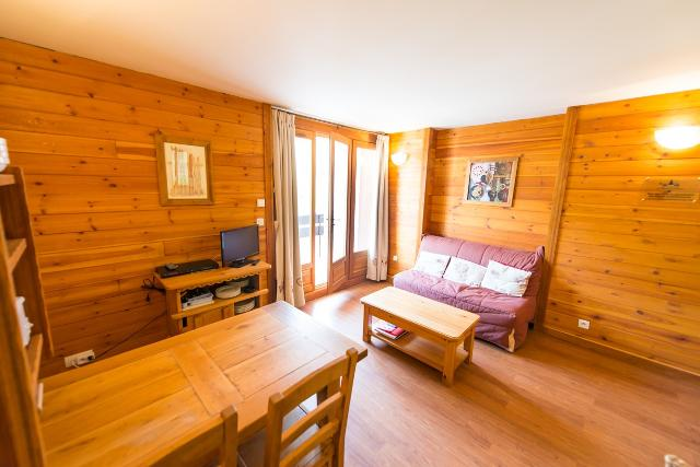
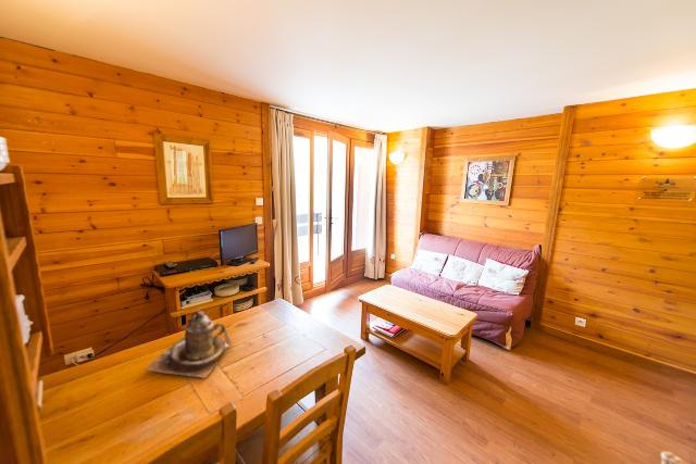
+ teapot [145,310,232,379]
